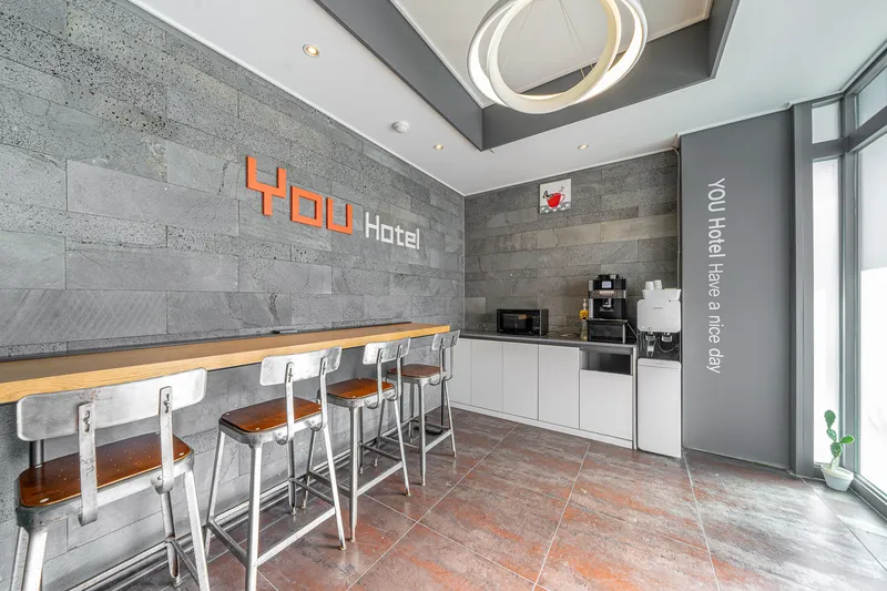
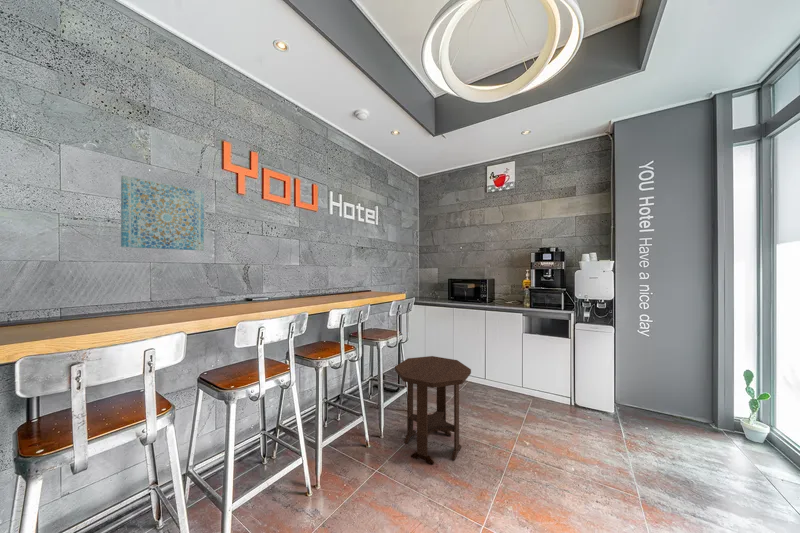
+ side table [394,355,472,466]
+ wall art [120,174,205,252]
